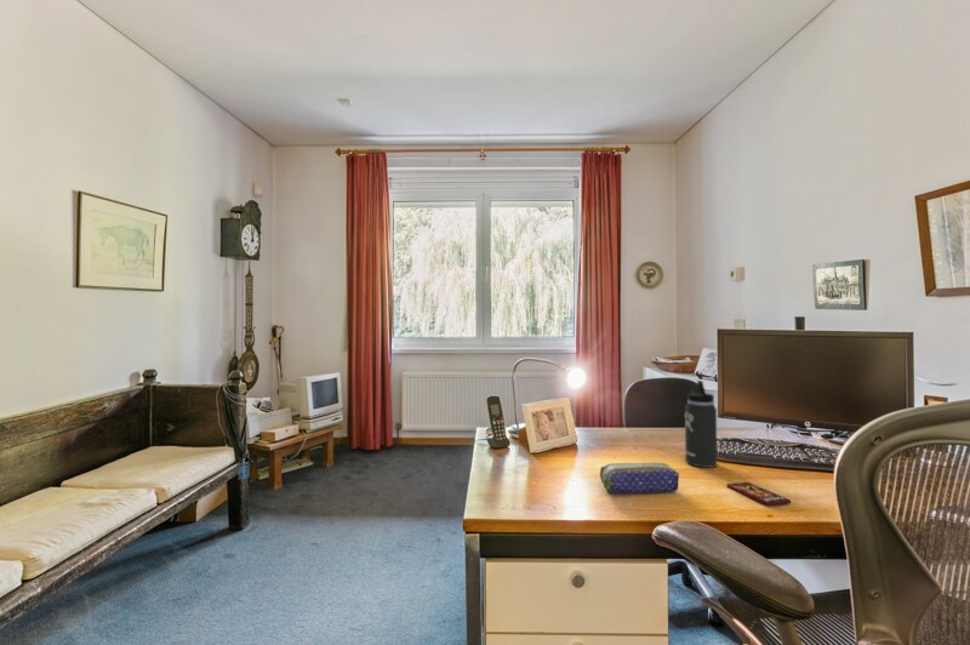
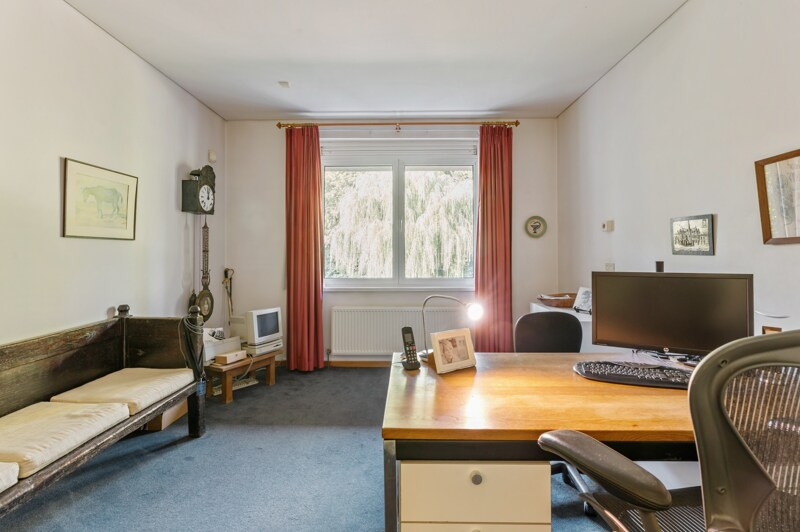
- thermos bottle [684,379,719,469]
- smartphone [726,481,792,507]
- pencil case [599,462,680,495]
